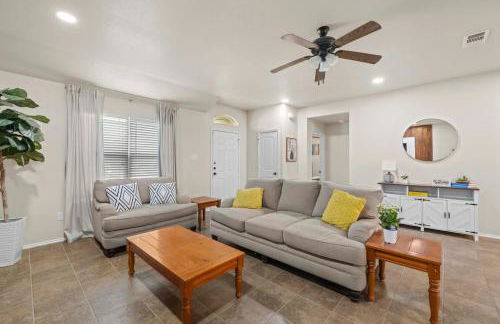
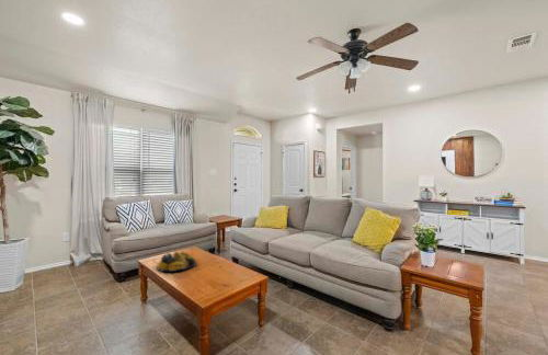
+ fruit bowl [156,250,197,273]
